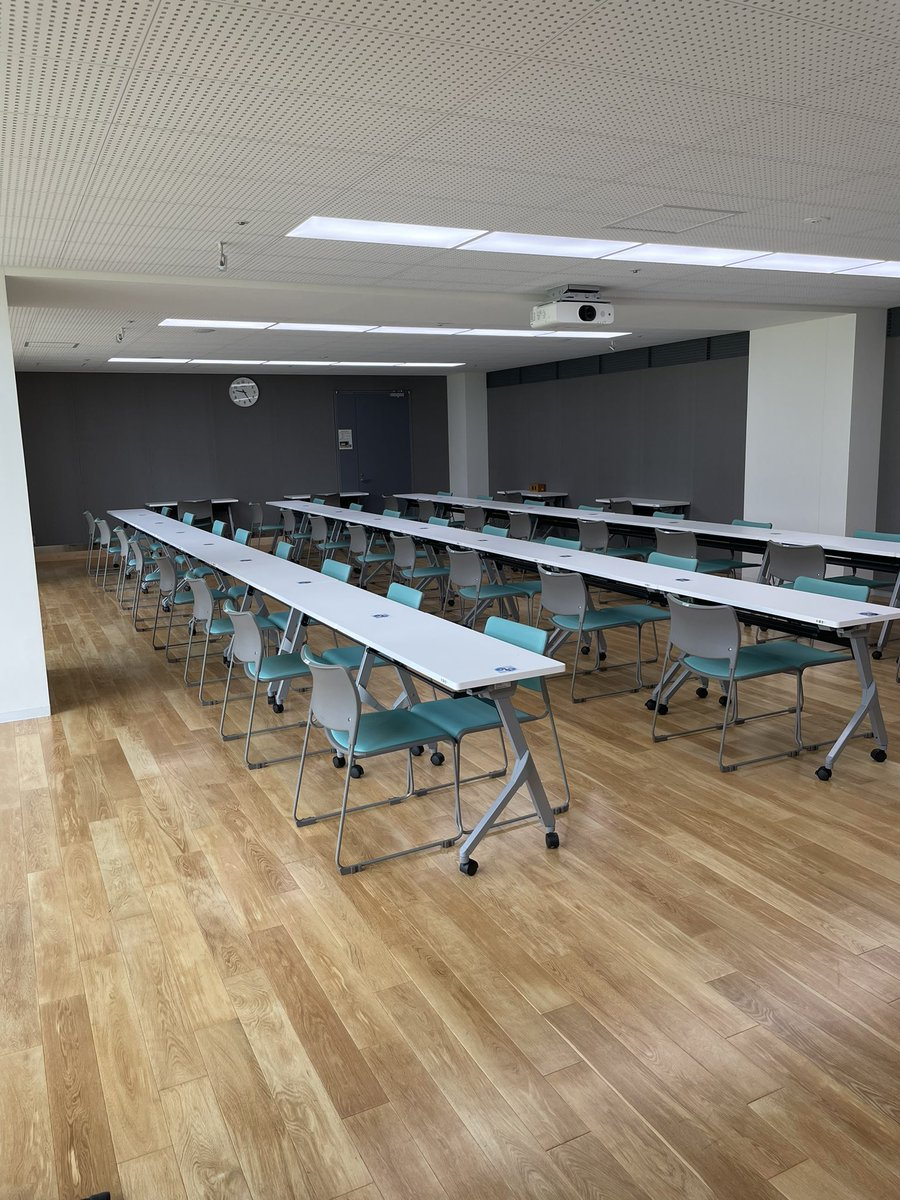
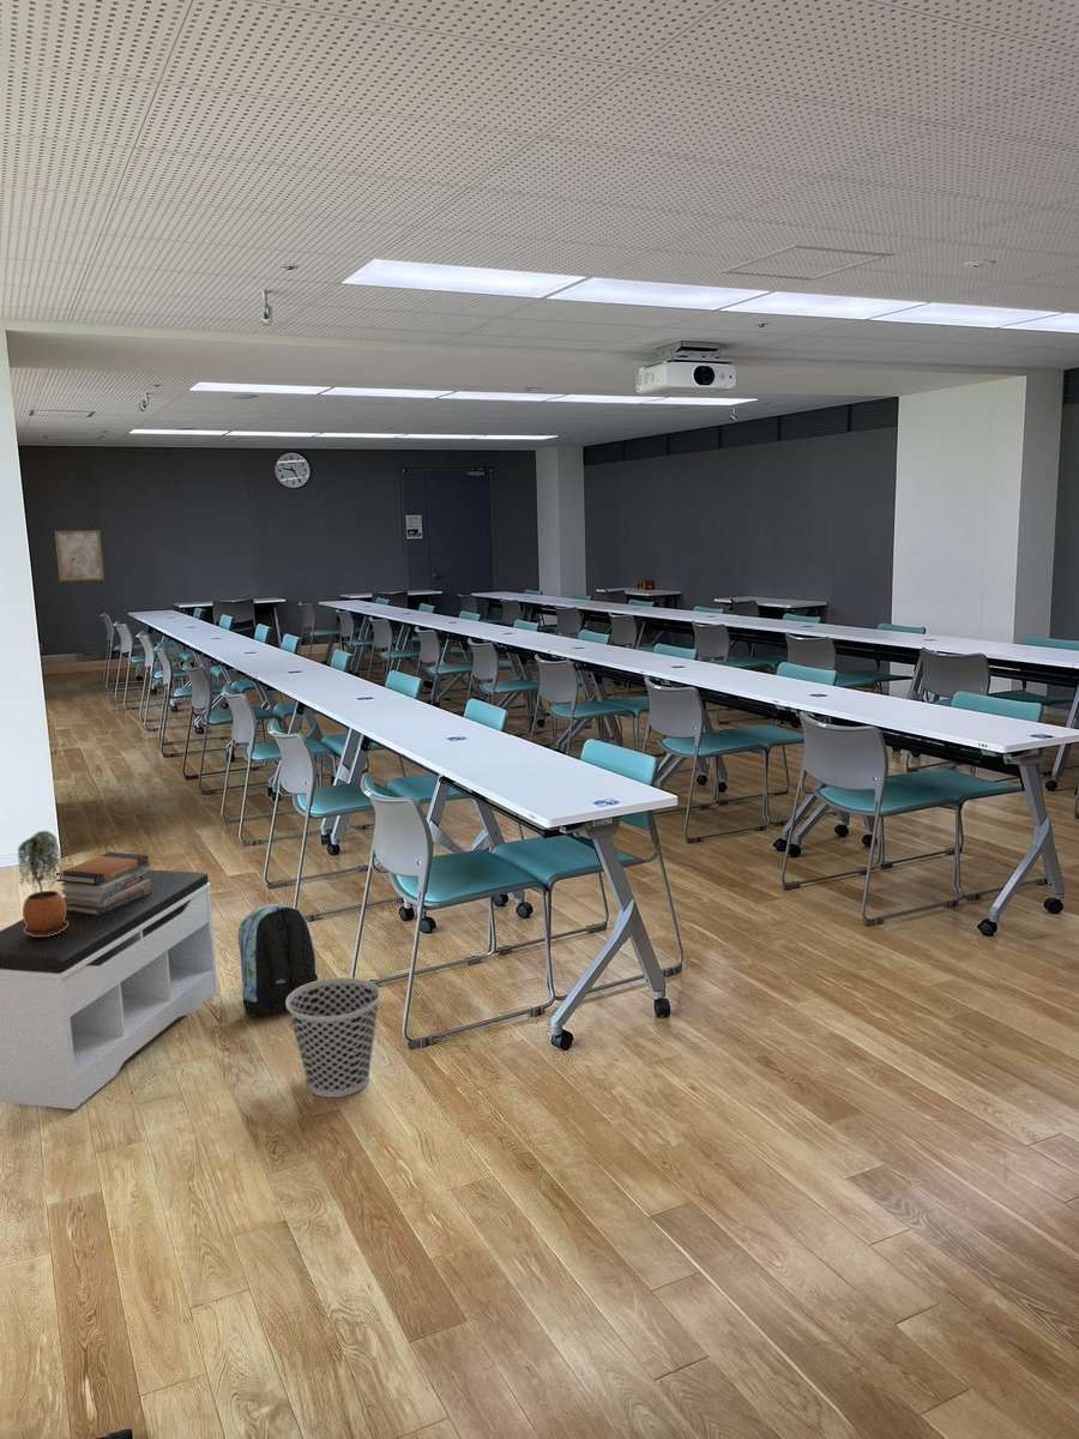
+ book stack [55,851,152,915]
+ bench [0,868,218,1110]
+ wall art [54,529,106,583]
+ backpack [237,903,319,1017]
+ potted plant [17,830,68,937]
+ wastebasket [287,976,382,1098]
